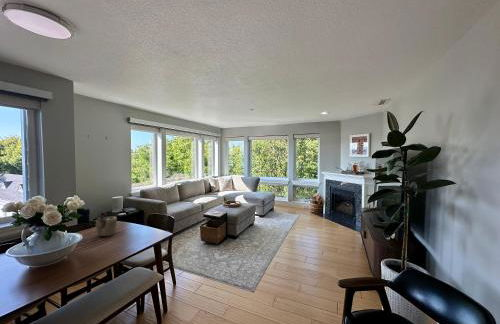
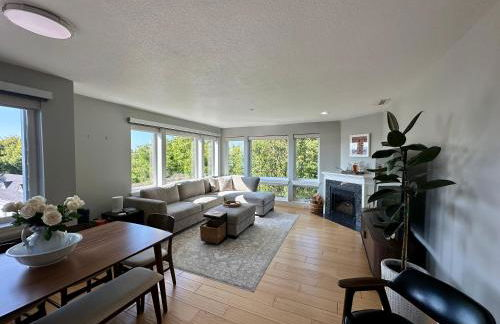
- teapot [94,212,118,237]
